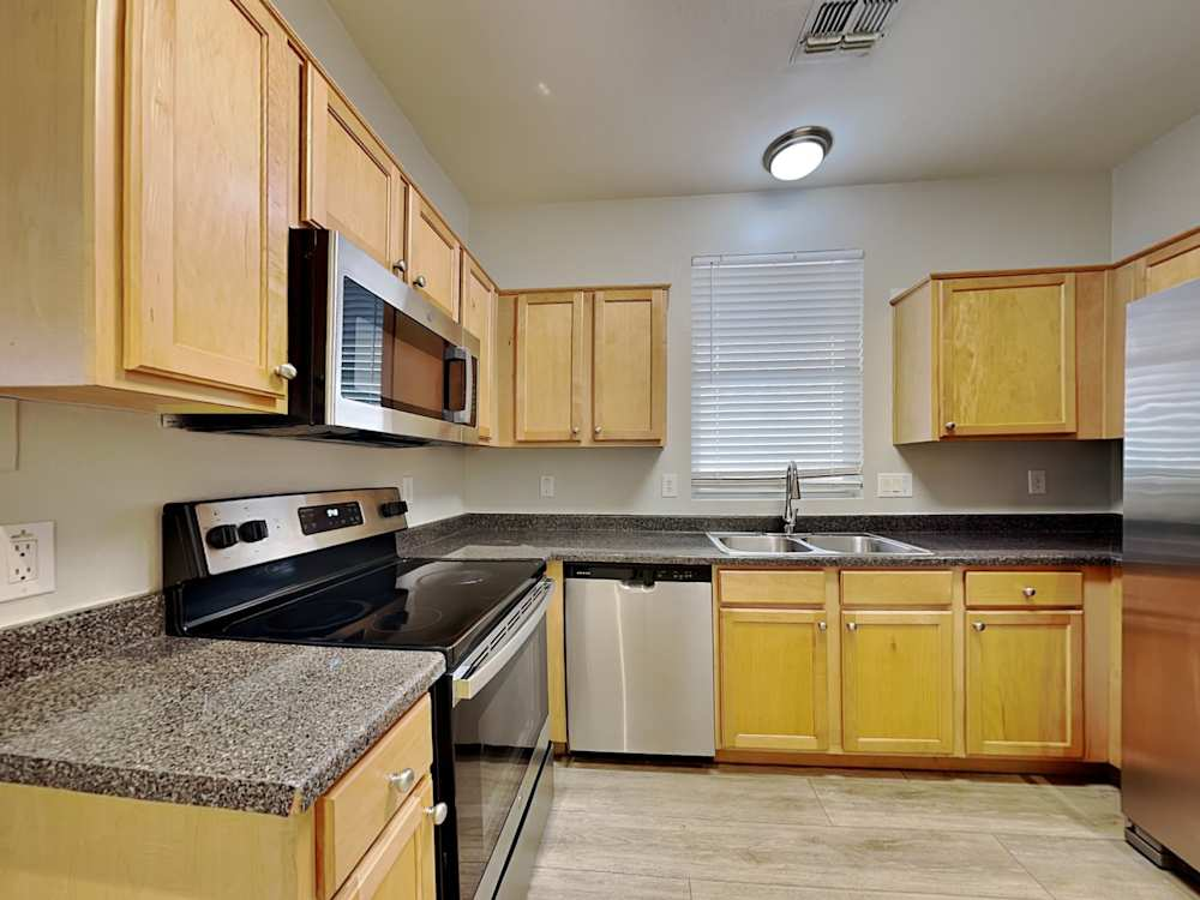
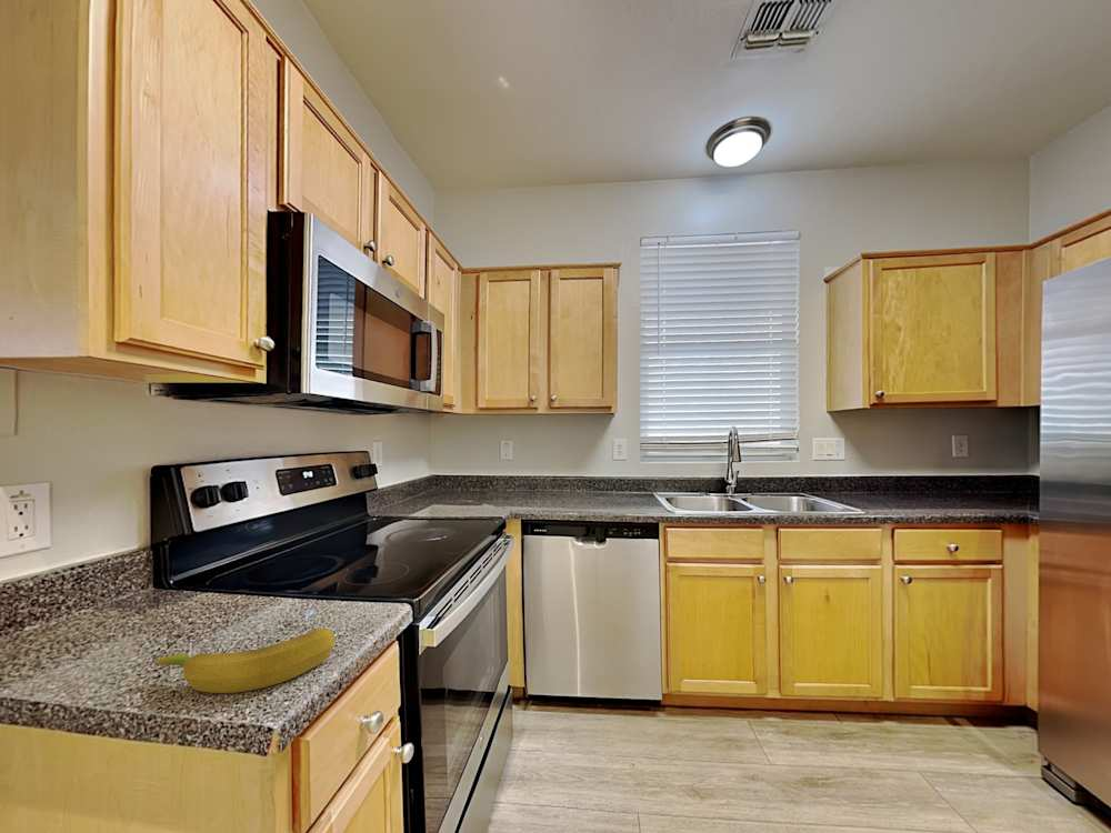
+ banana [156,628,337,694]
